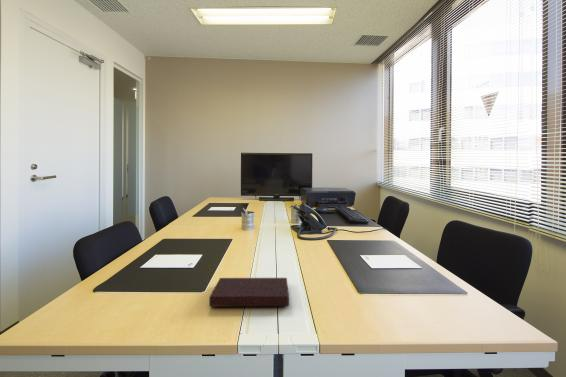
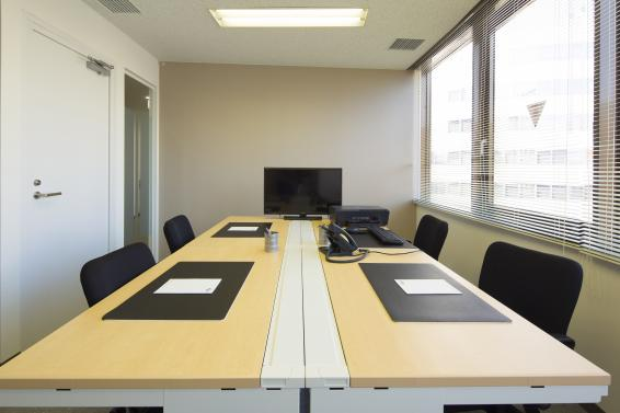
- notebook [208,277,290,308]
